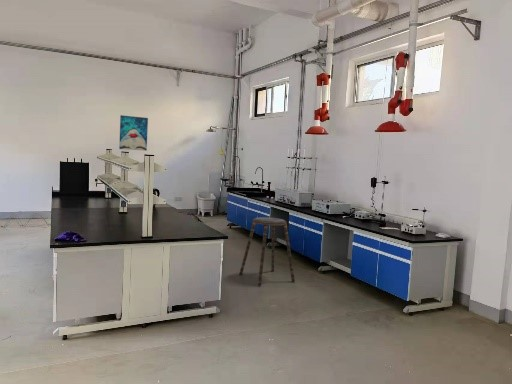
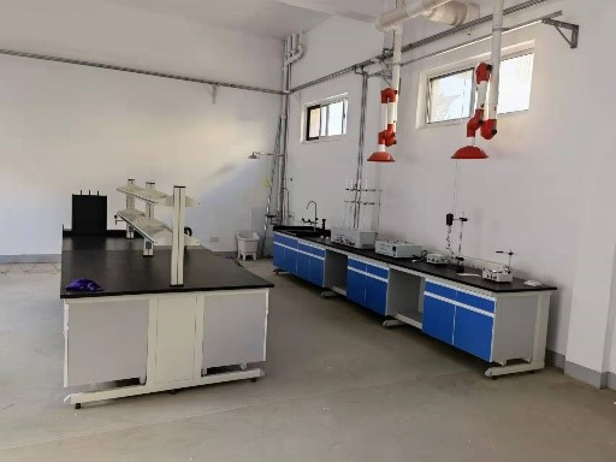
- wall art [118,114,149,152]
- stool [238,216,296,286]
